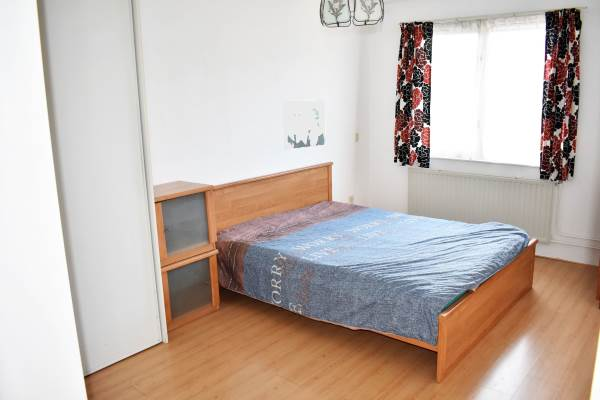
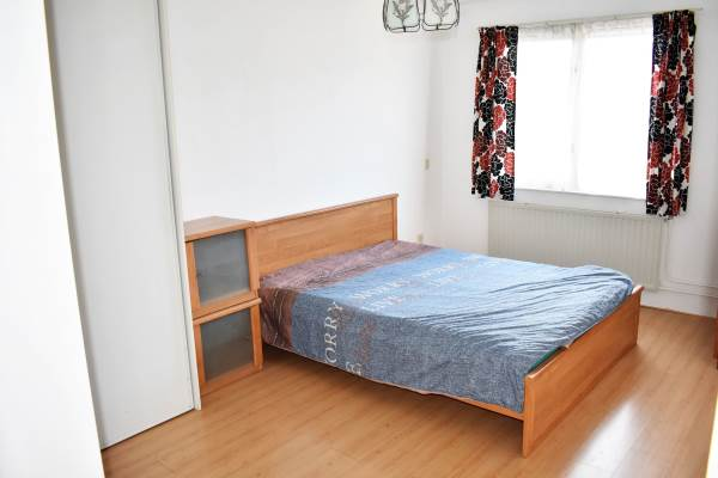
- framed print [283,99,327,151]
